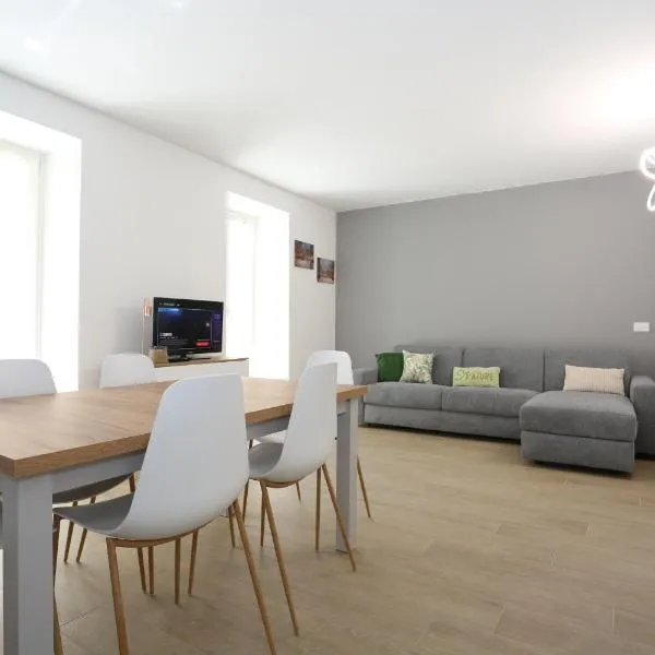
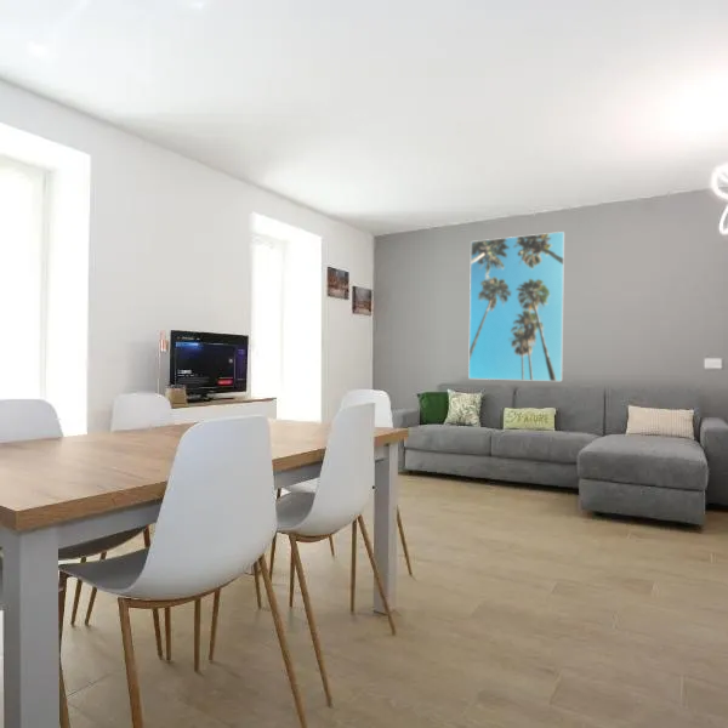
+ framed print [467,231,565,382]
